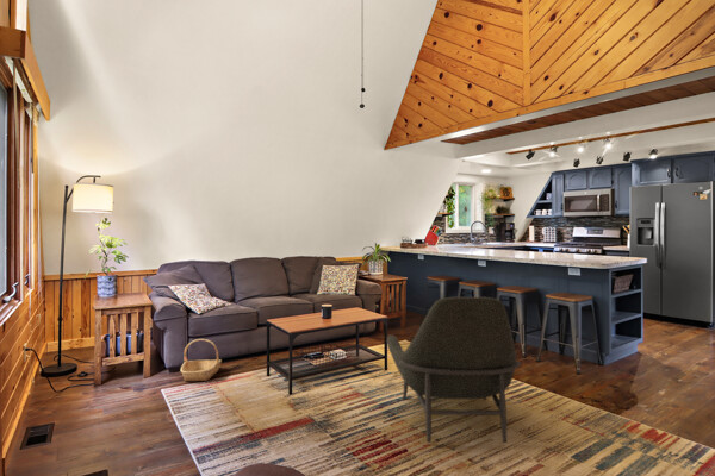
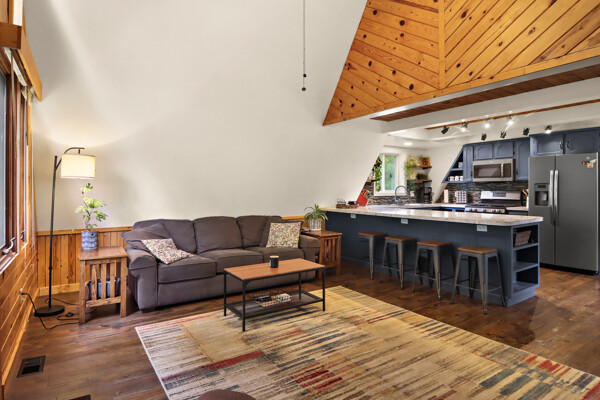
- basket [179,338,223,382]
- armchair [386,296,522,444]
